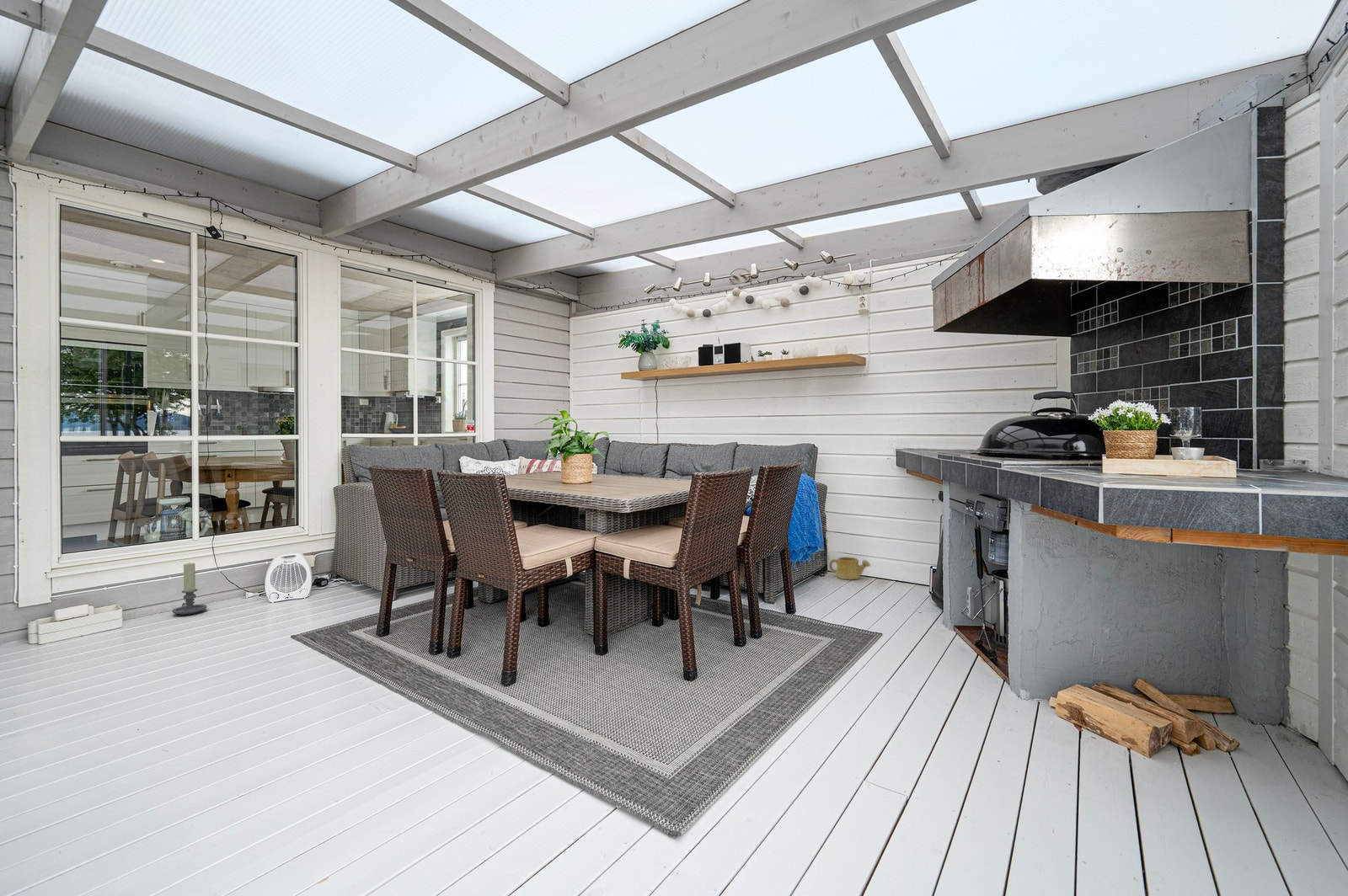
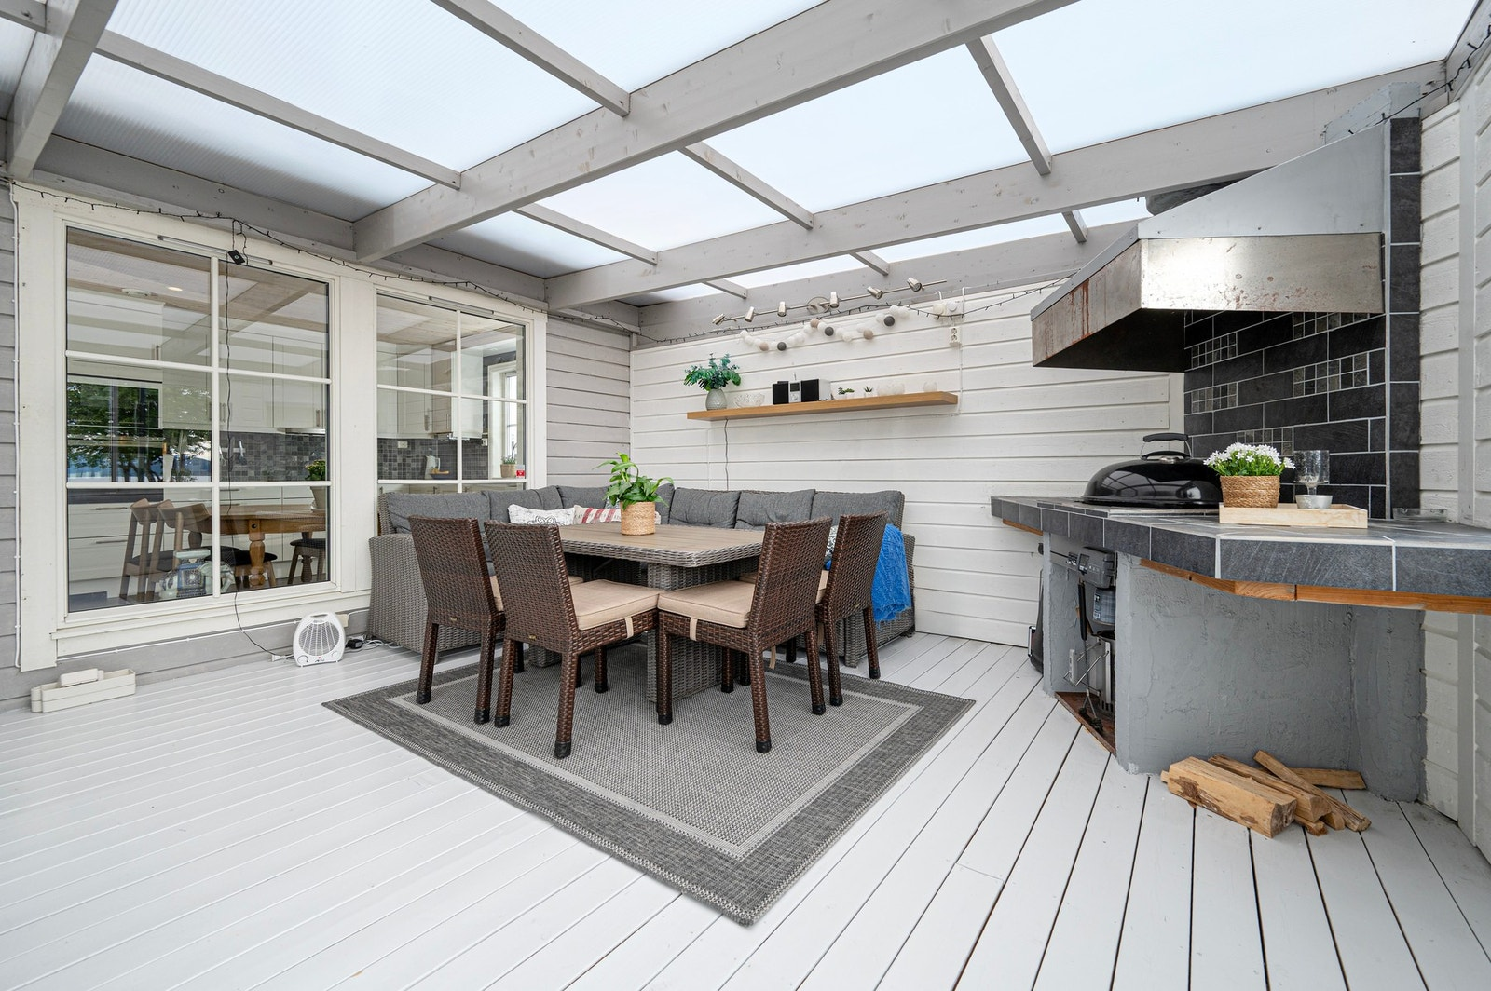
- watering can [828,556,872,580]
- candle holder [172,562,208,616]
